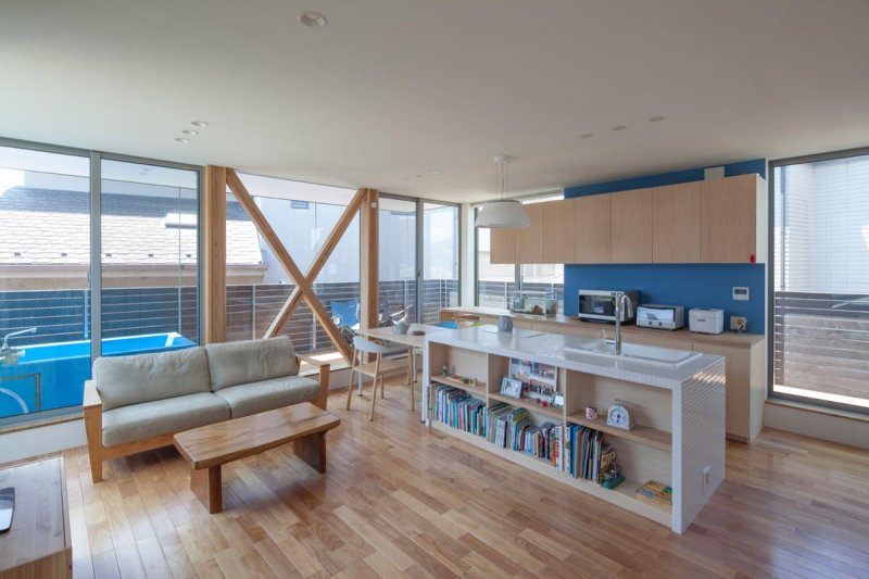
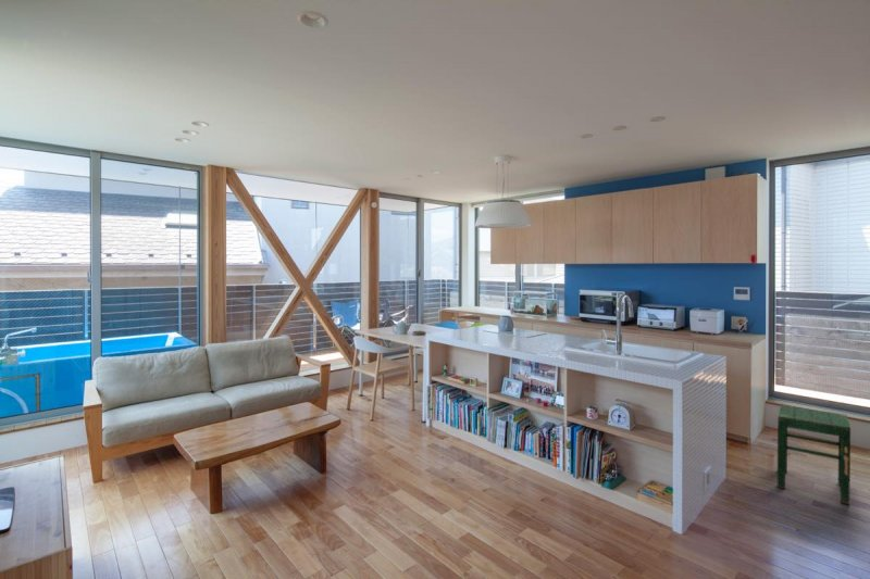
+ stool [776,404,852,506]
